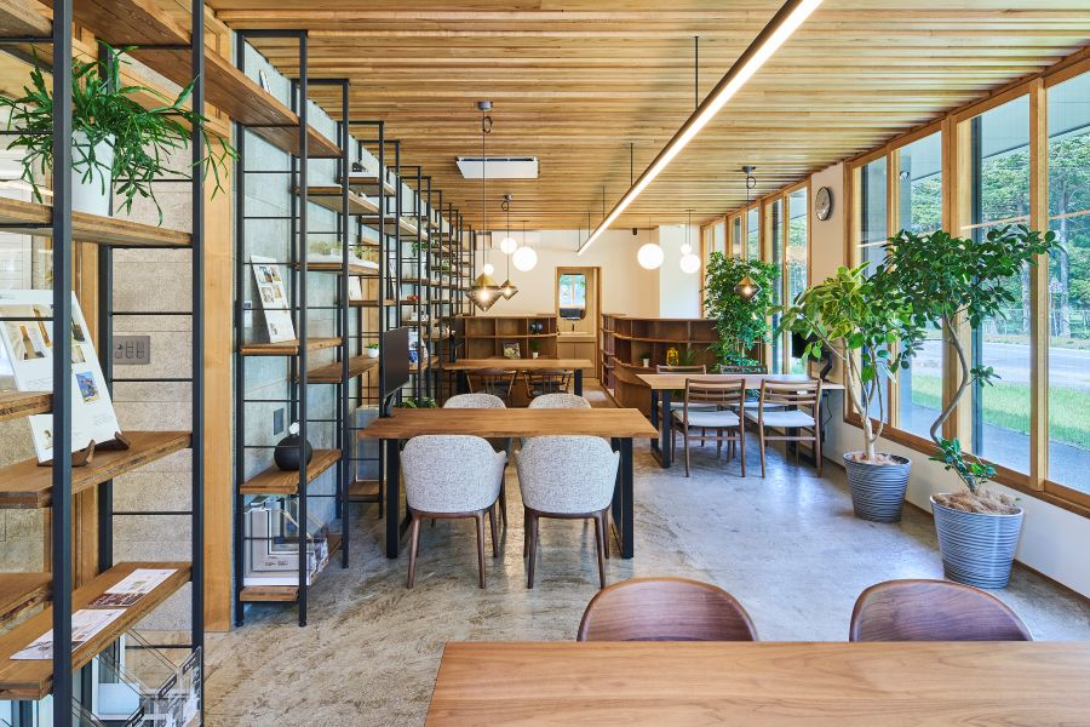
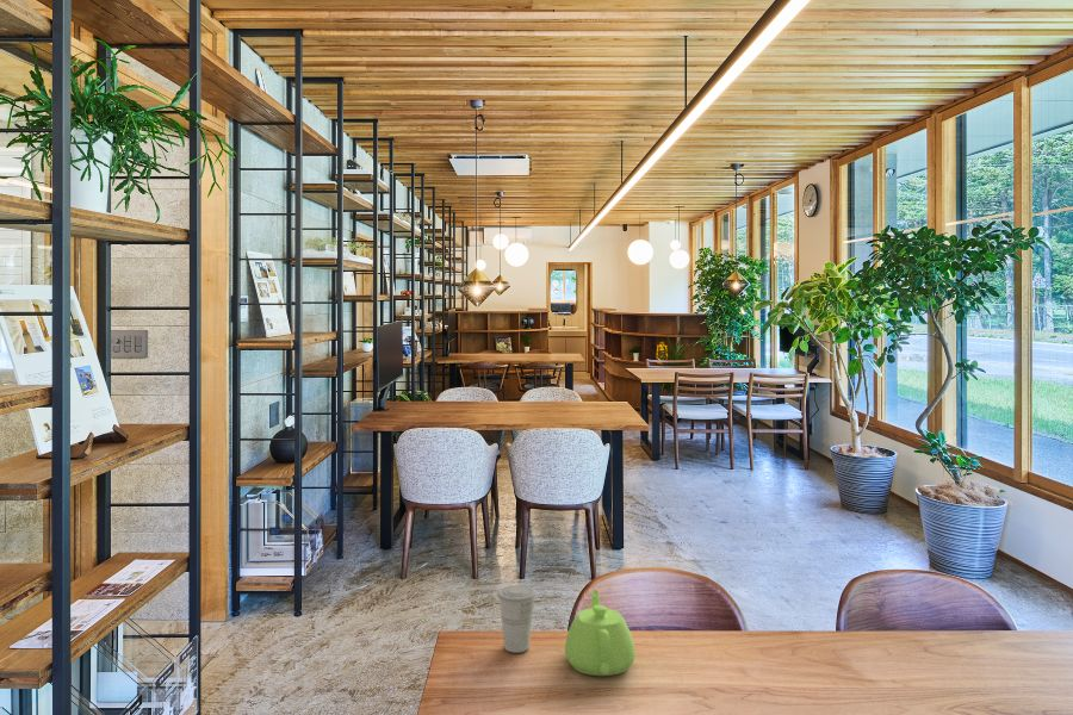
+ cup [496,584,538,654]
+ teapot [564,589,637,677]
